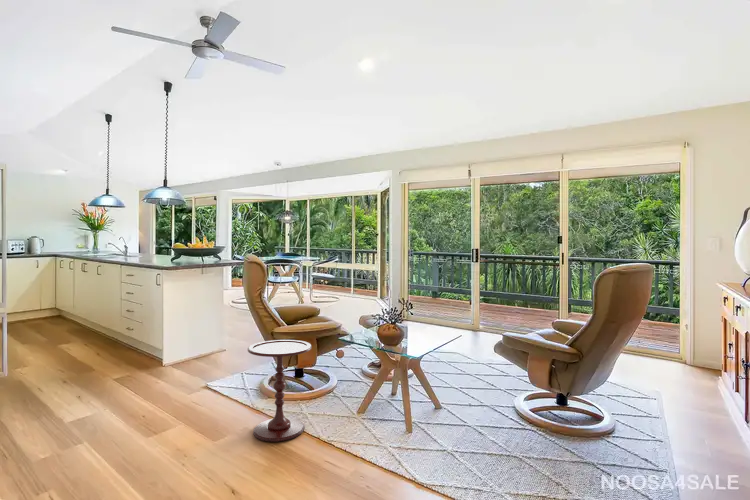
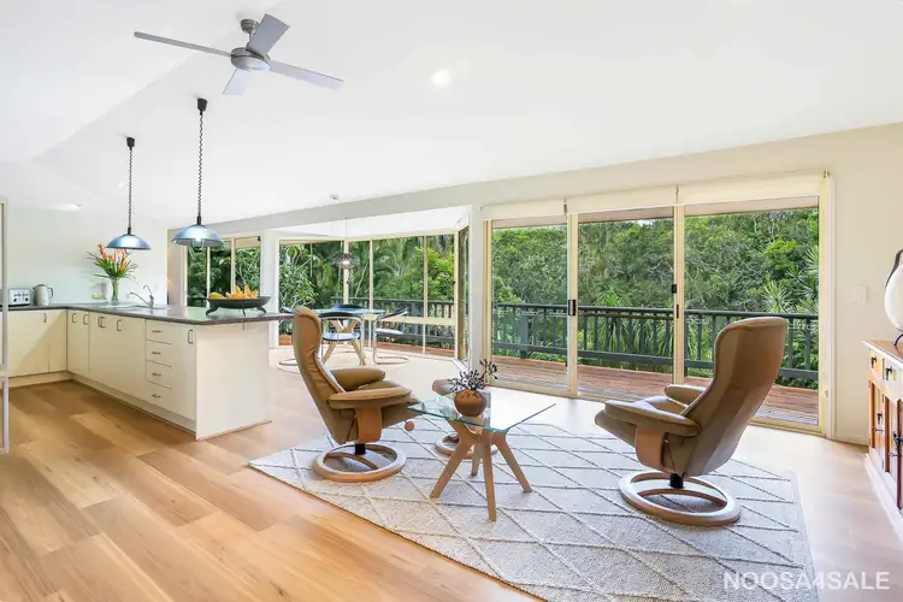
- side table [247,339,313,442]
